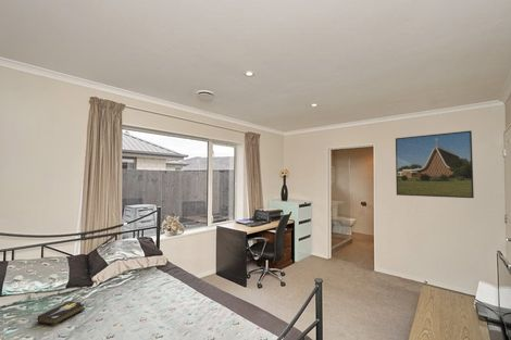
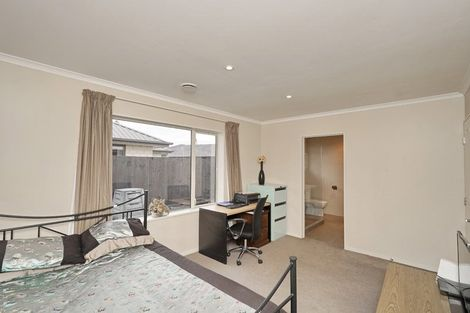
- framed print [395,129,475,199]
- hardback book [36,300,86,327]
